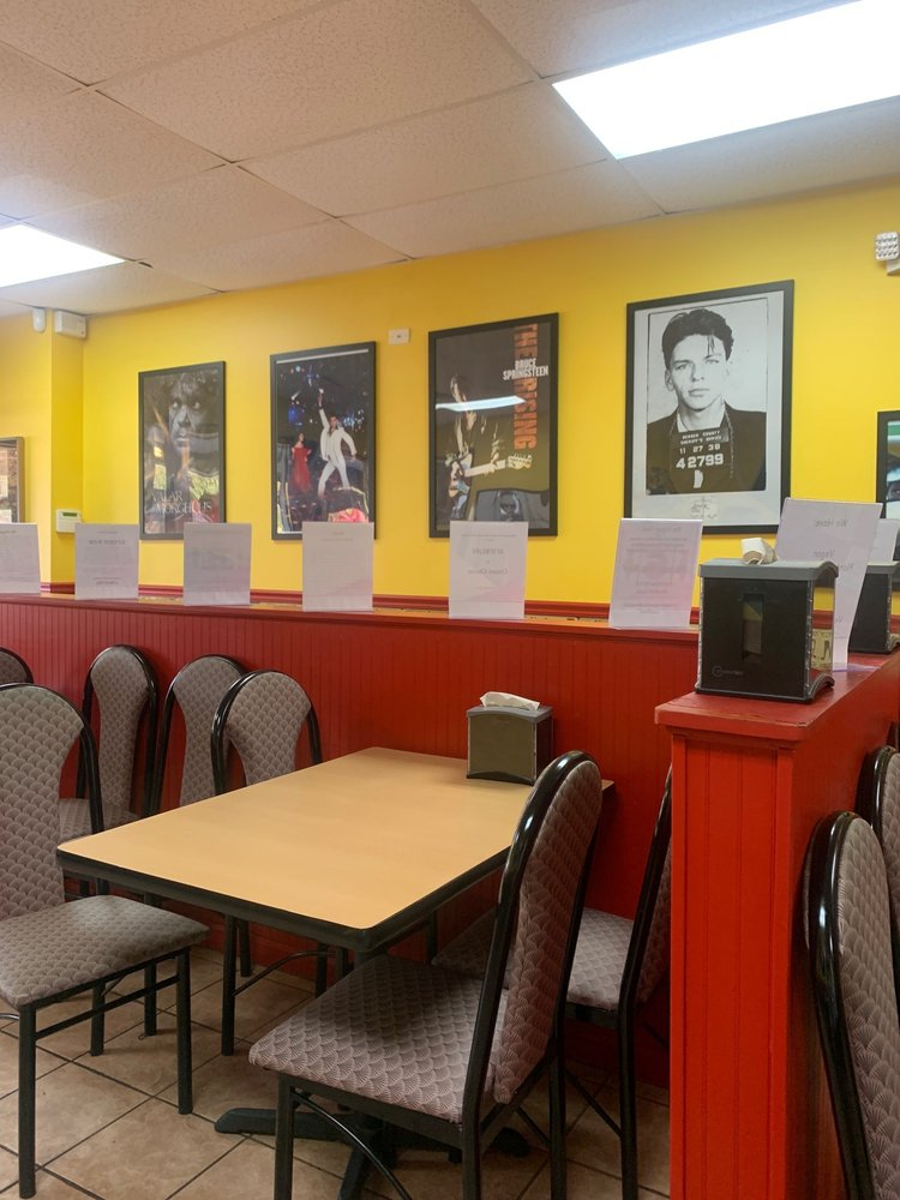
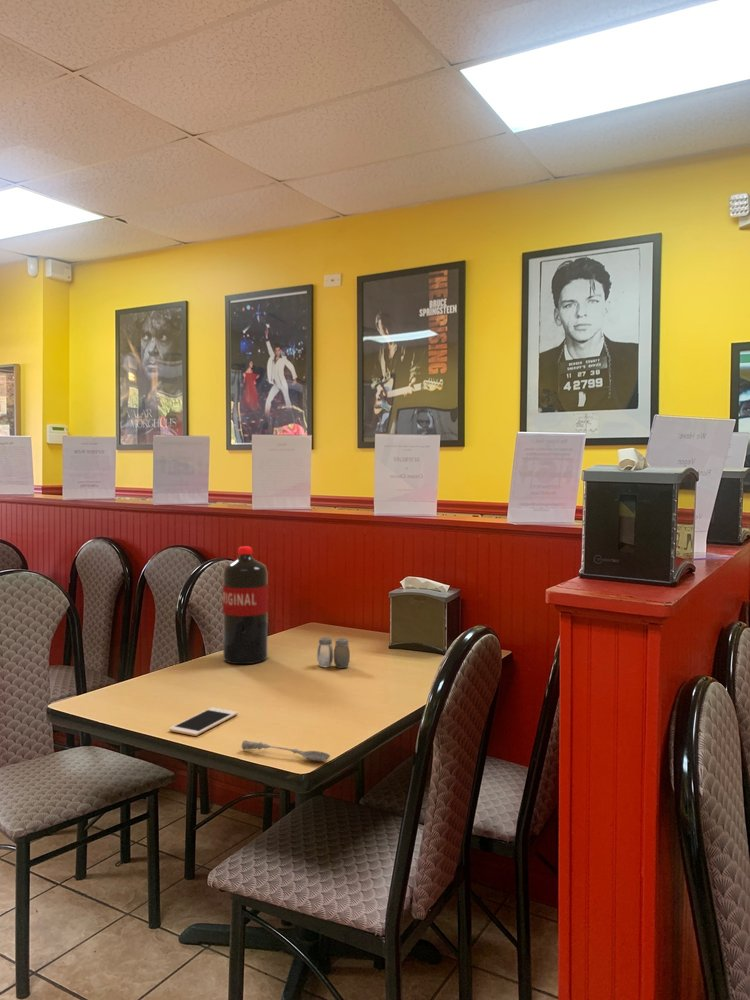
+ pop [222,545,269,665]
+ salt and pepper shaker [316,636,351,669]
+ cell phone [169,707,238,737]
+ soupspoon [241,739,331,762]
